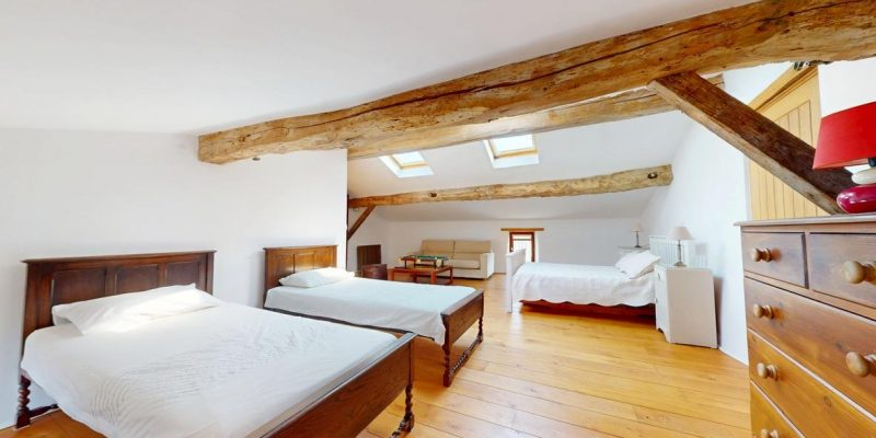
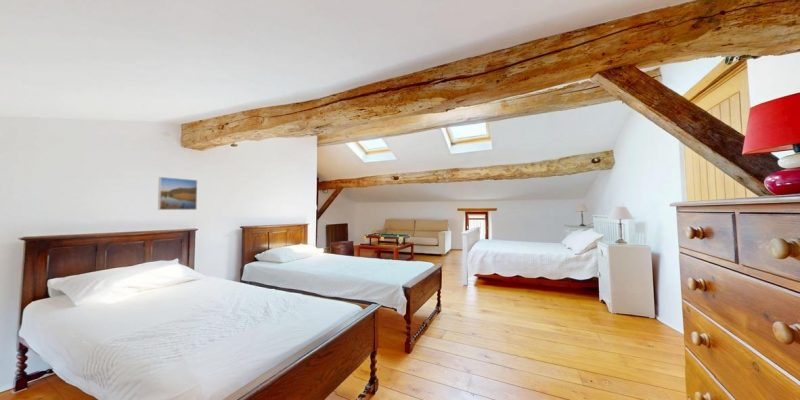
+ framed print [157,176,198,211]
